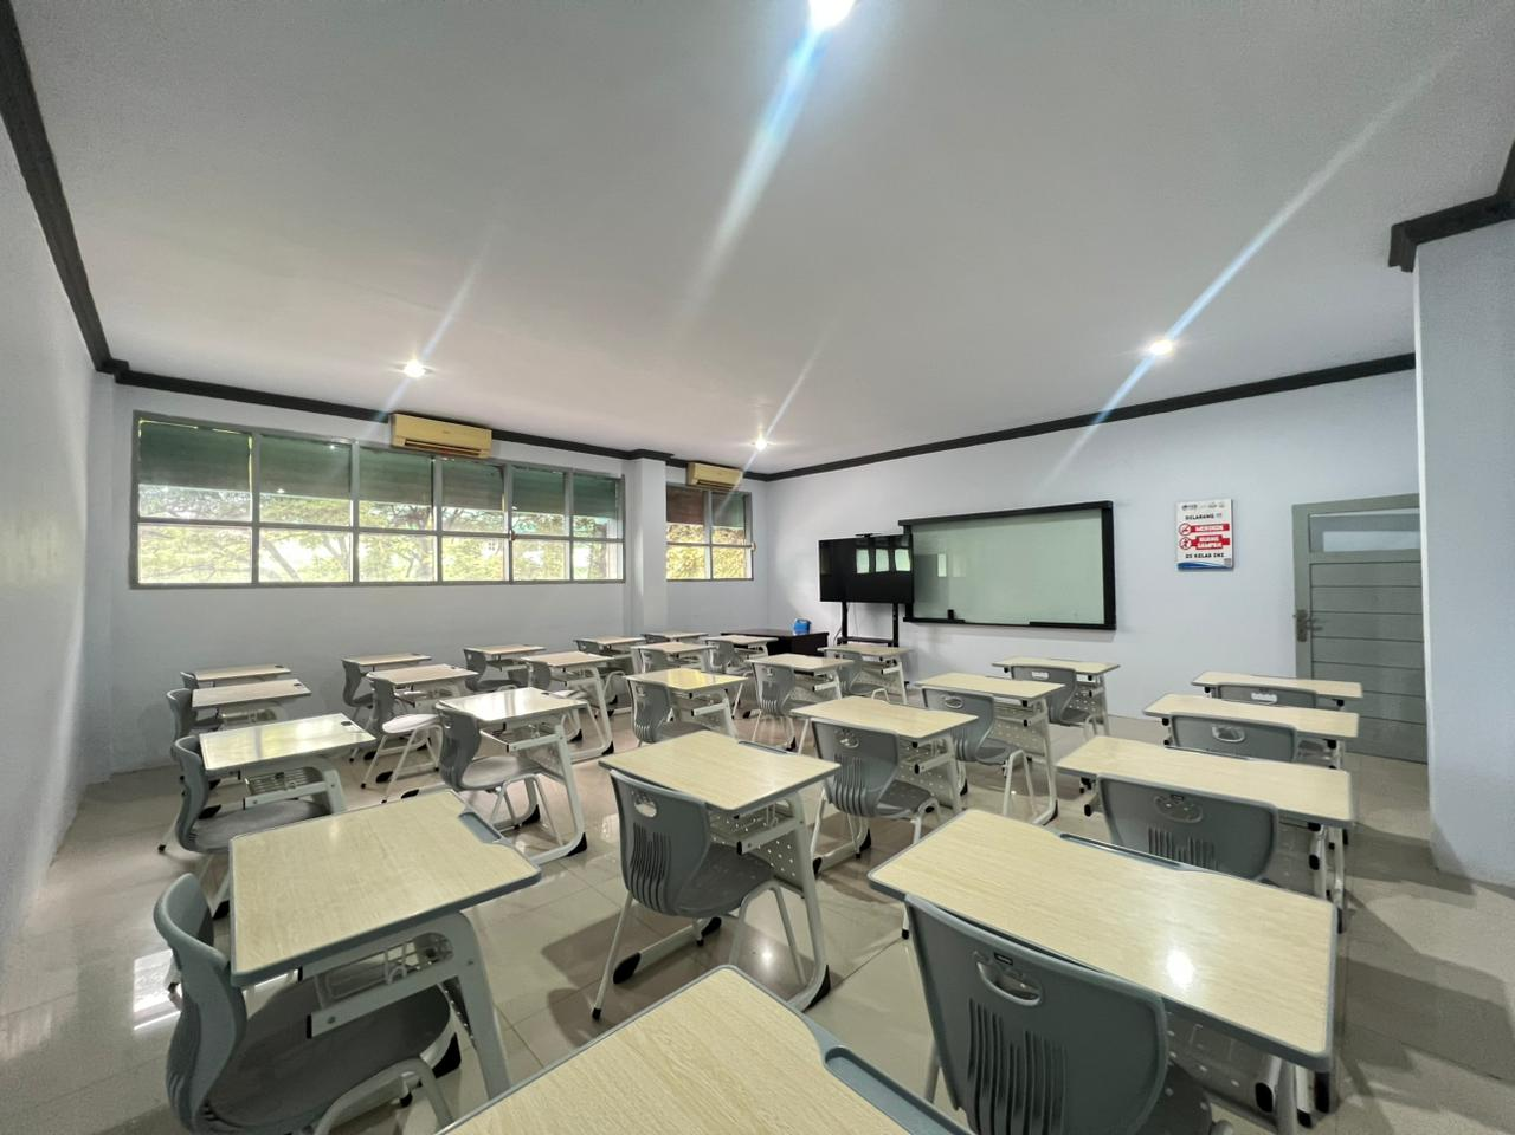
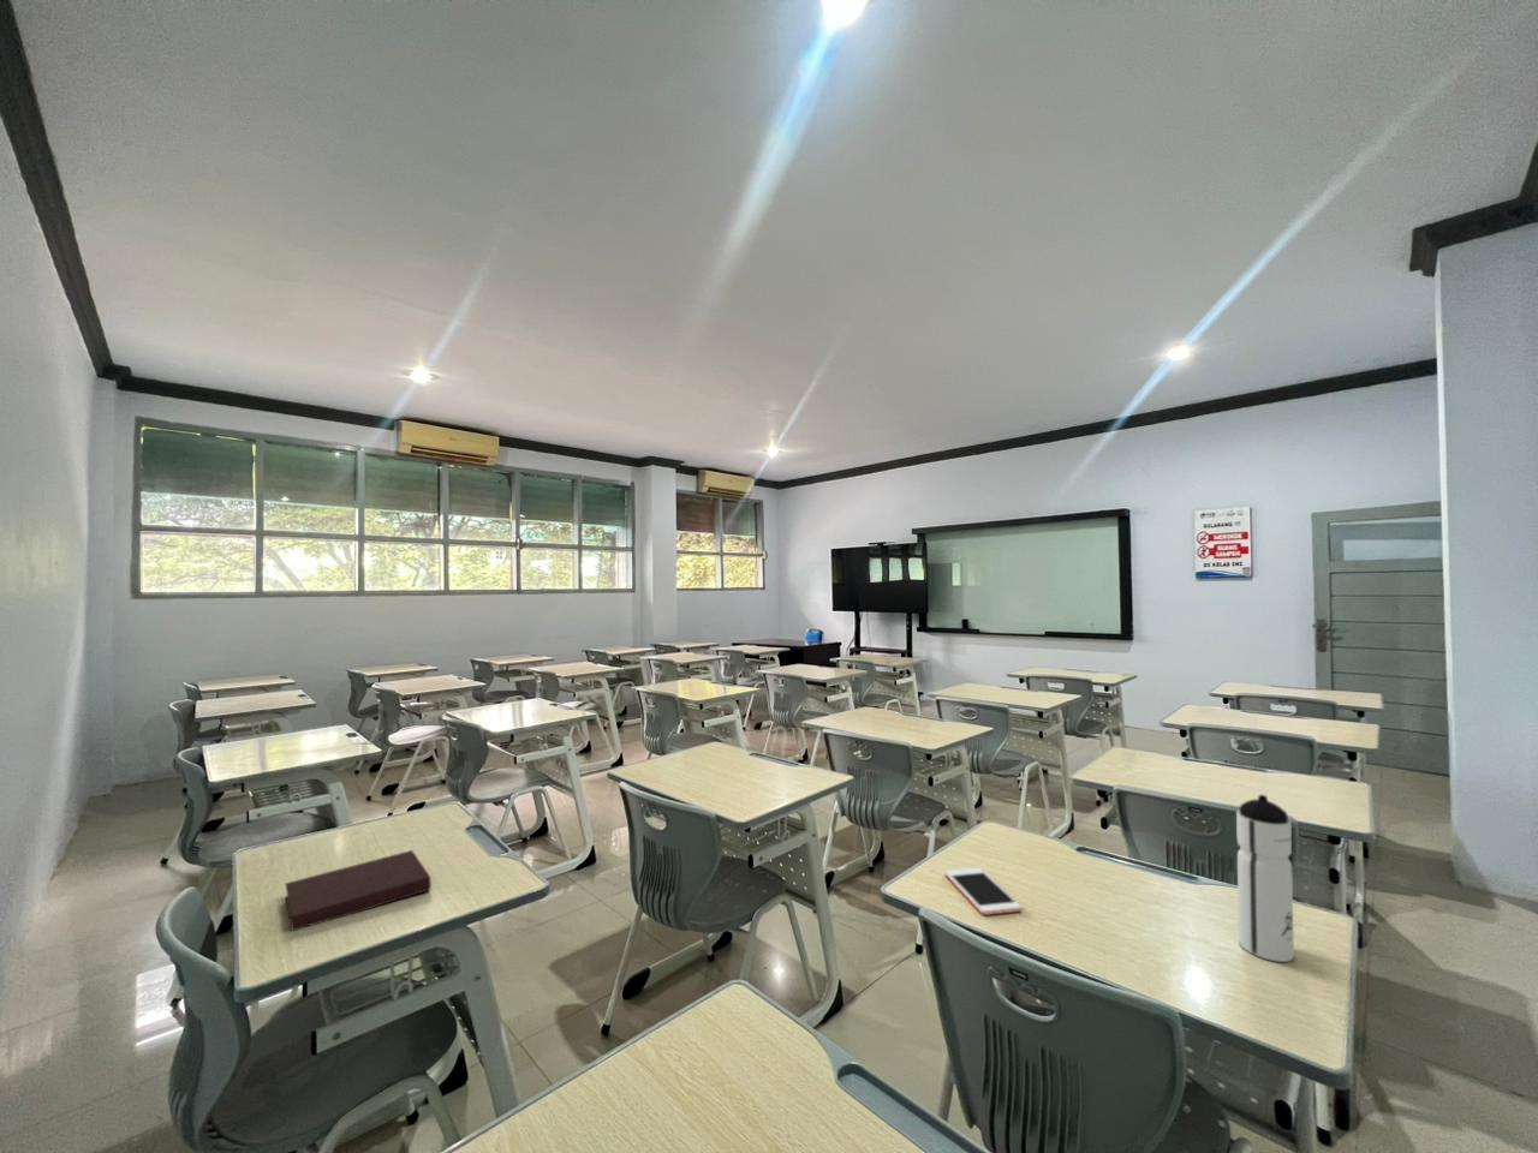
+ cell phone [943,866,1022,917]
+ notebook [283,849,432,933]
+ water bottle [1235,793,1296,963]
